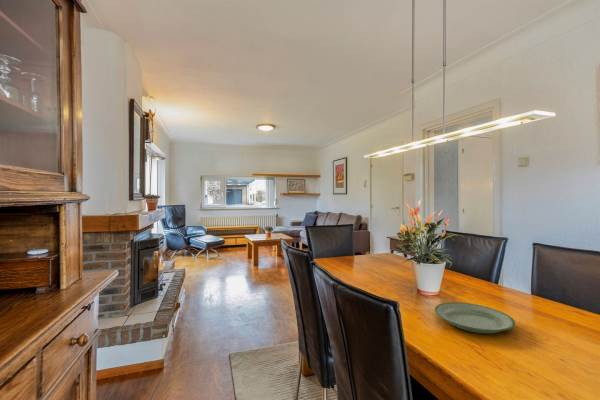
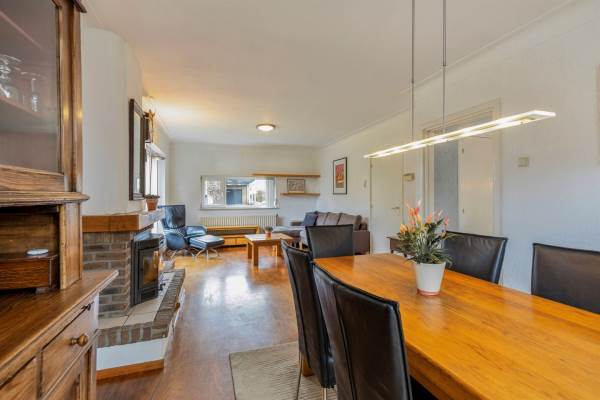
- plate [434,301,516,335]
